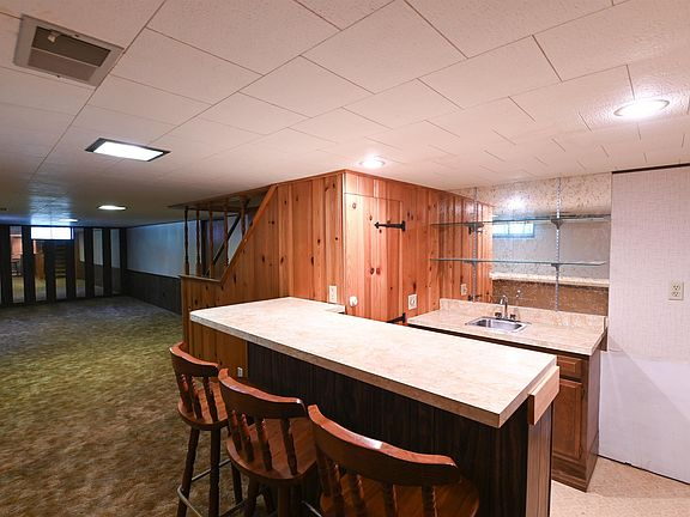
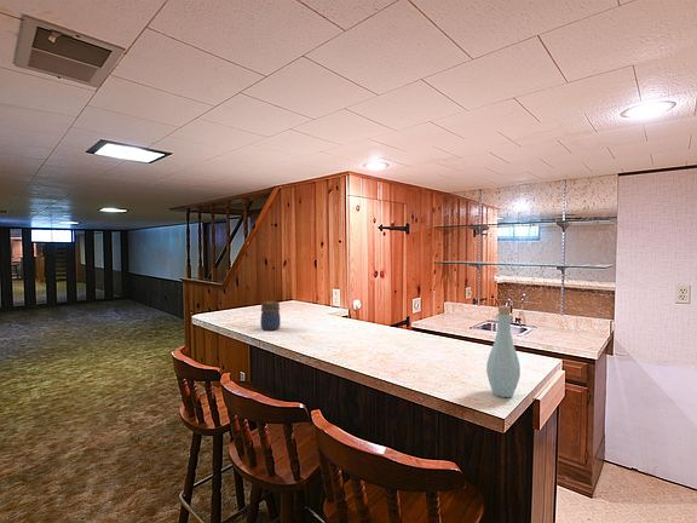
+ jar [259,300,282,332]
+ bottle [485,305,522,398]
